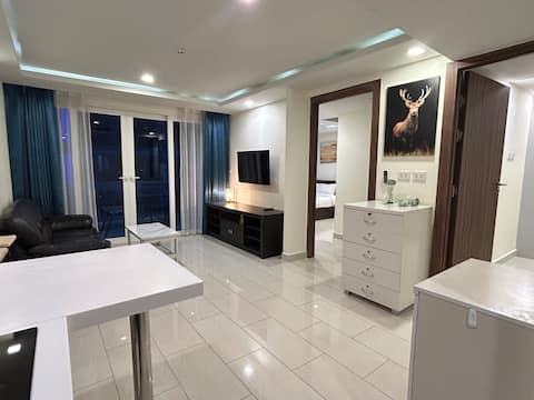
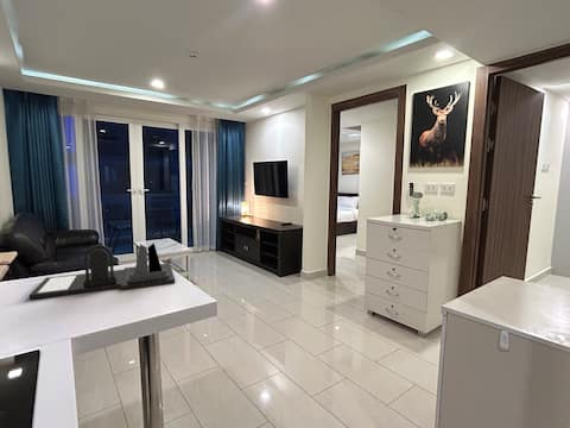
+ desk organizer [27,241,176,301]
